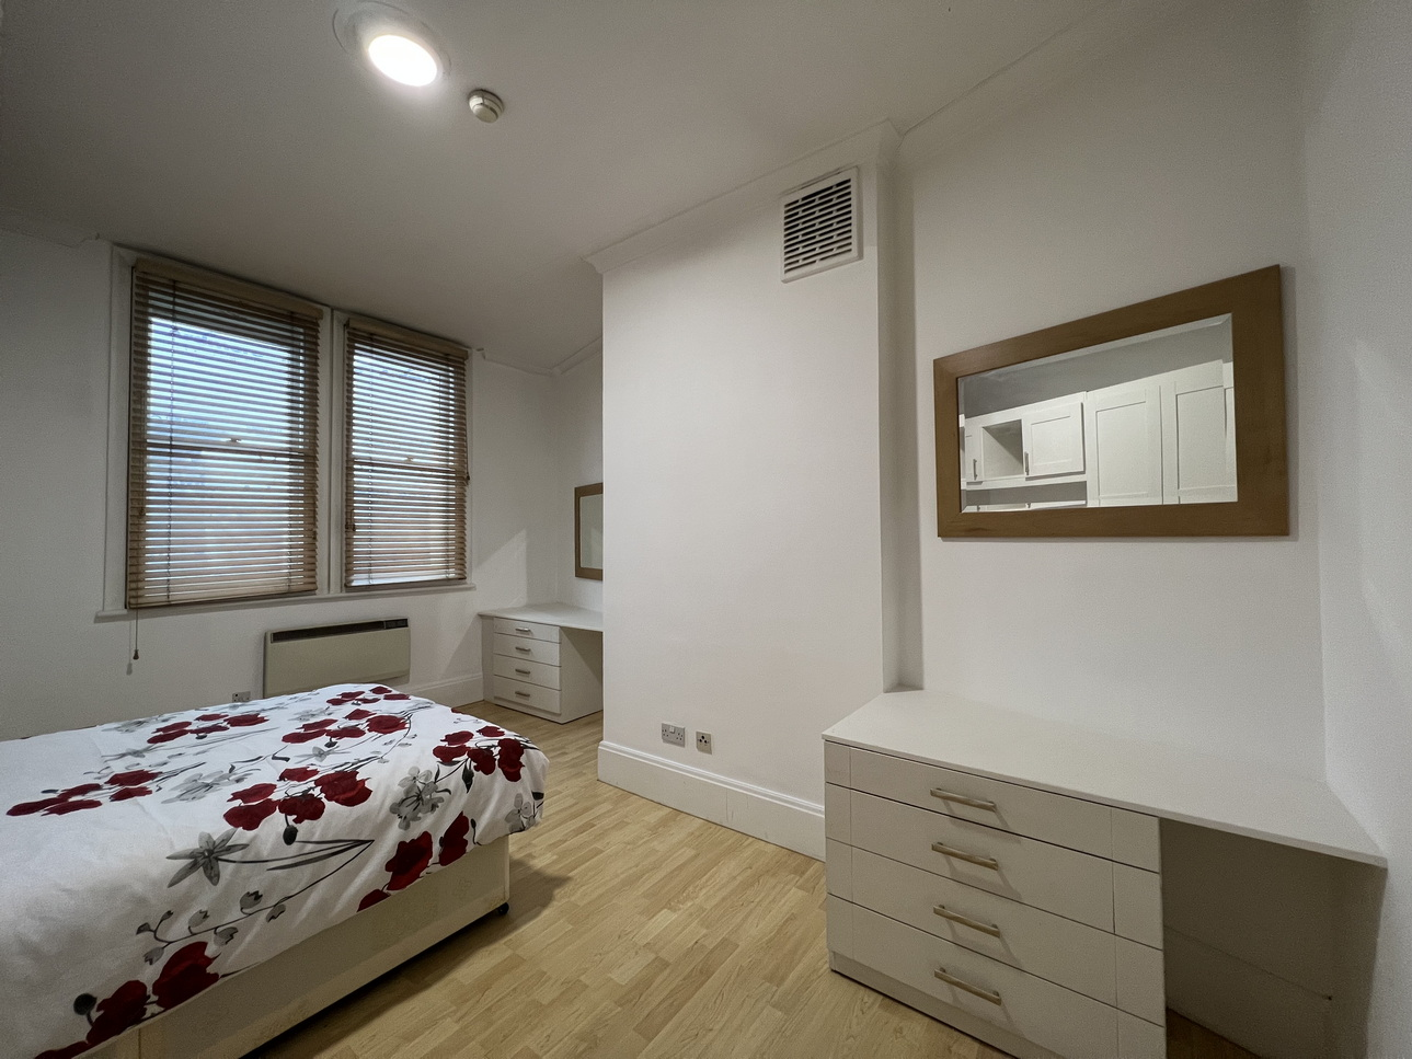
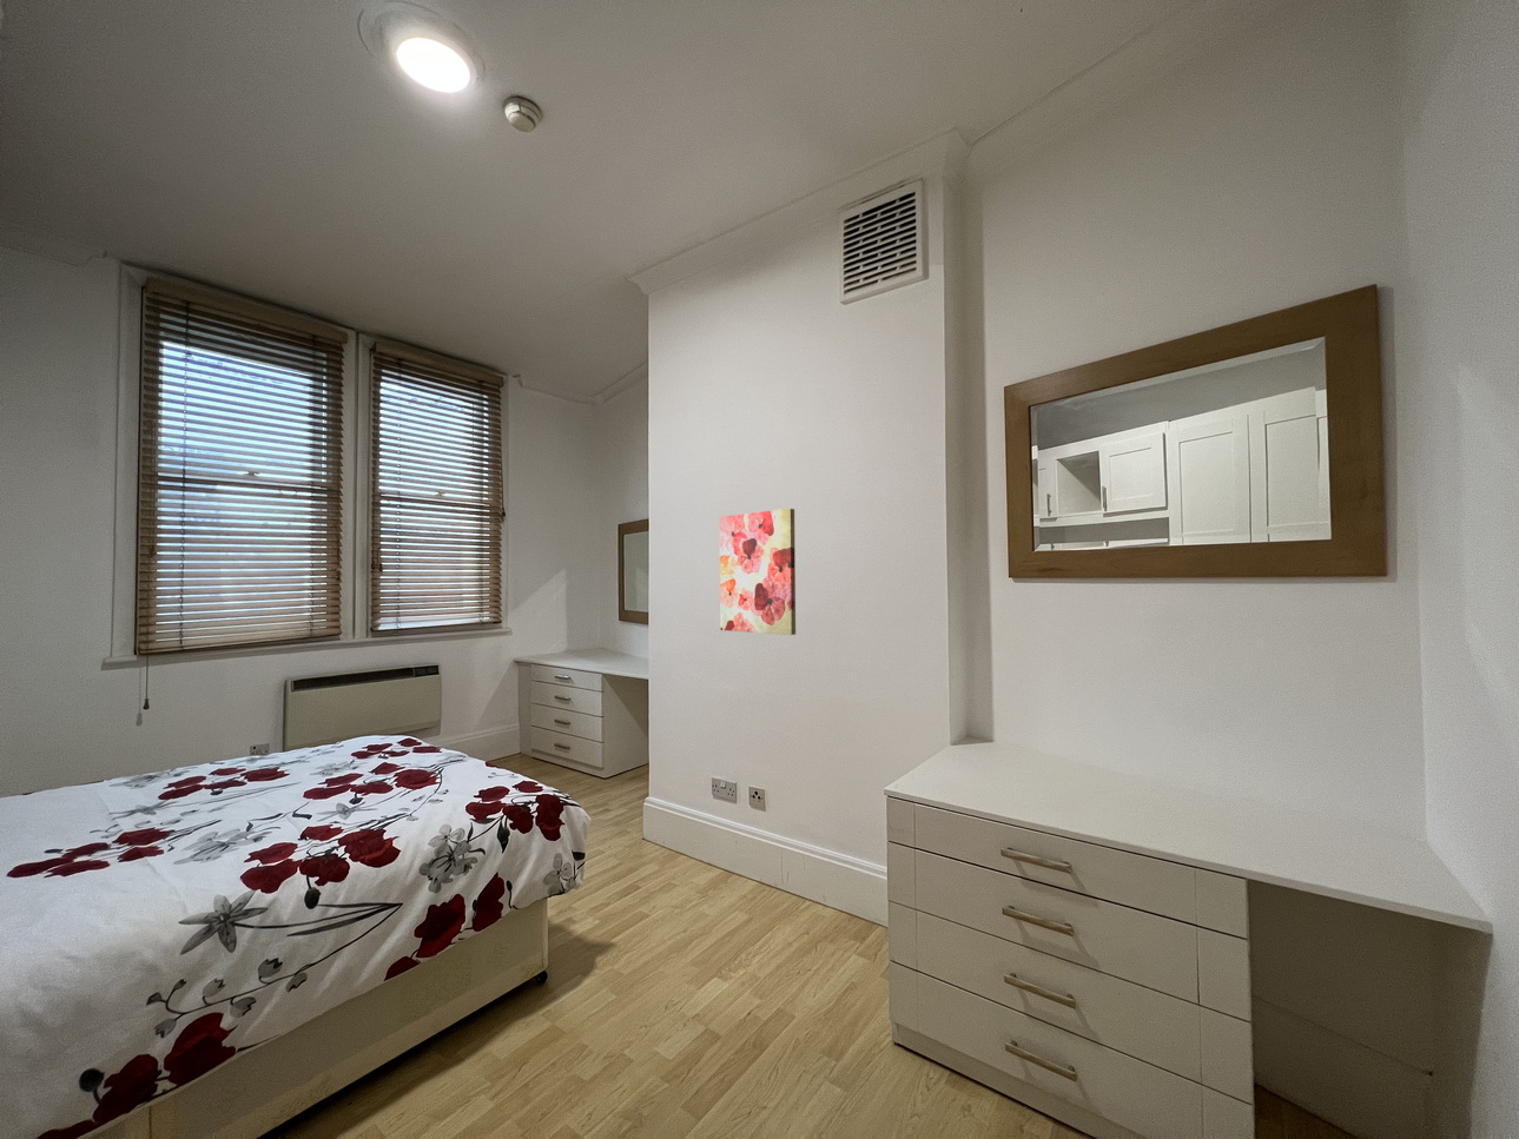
+ wall art [719,507,797,636]
